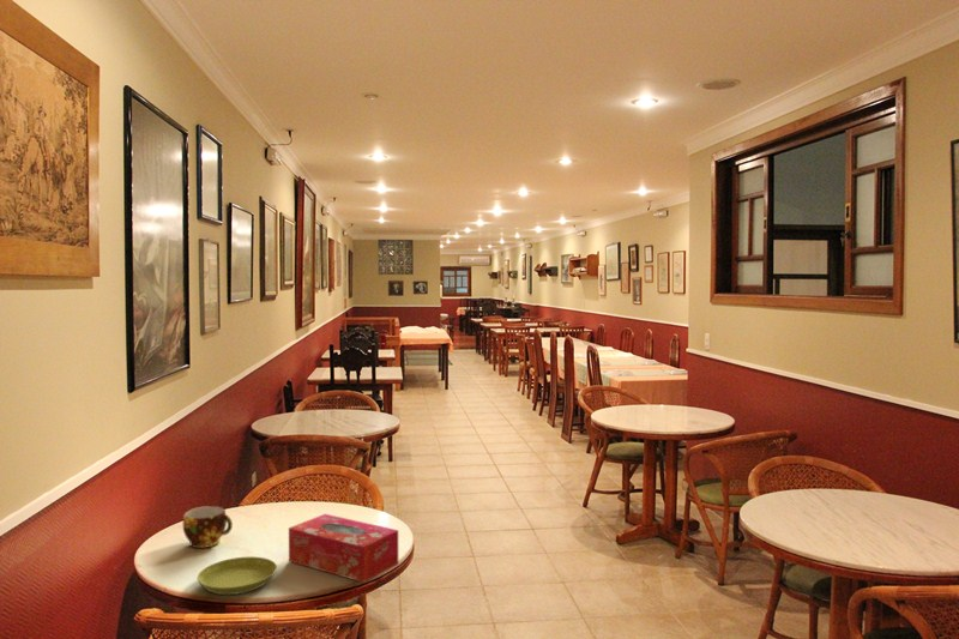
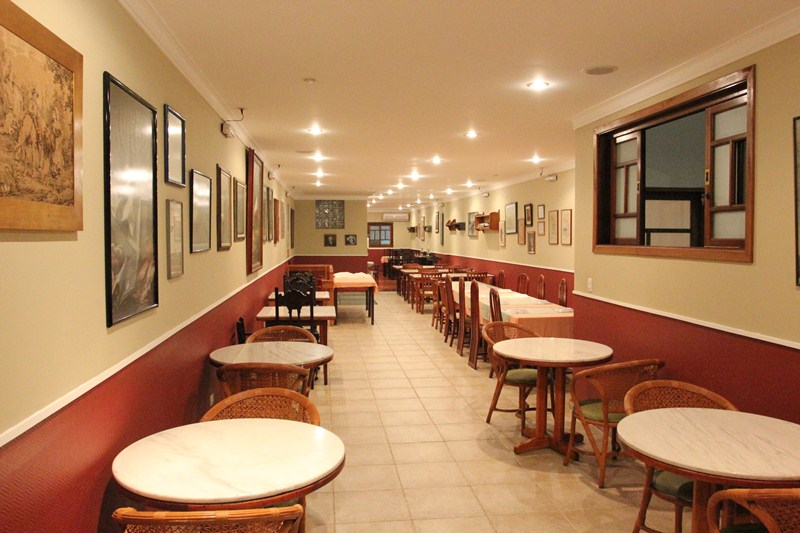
- saucer [197,555,278,596]
- tissue box [288,513,399,584]
- cup [182,505,234,549]
